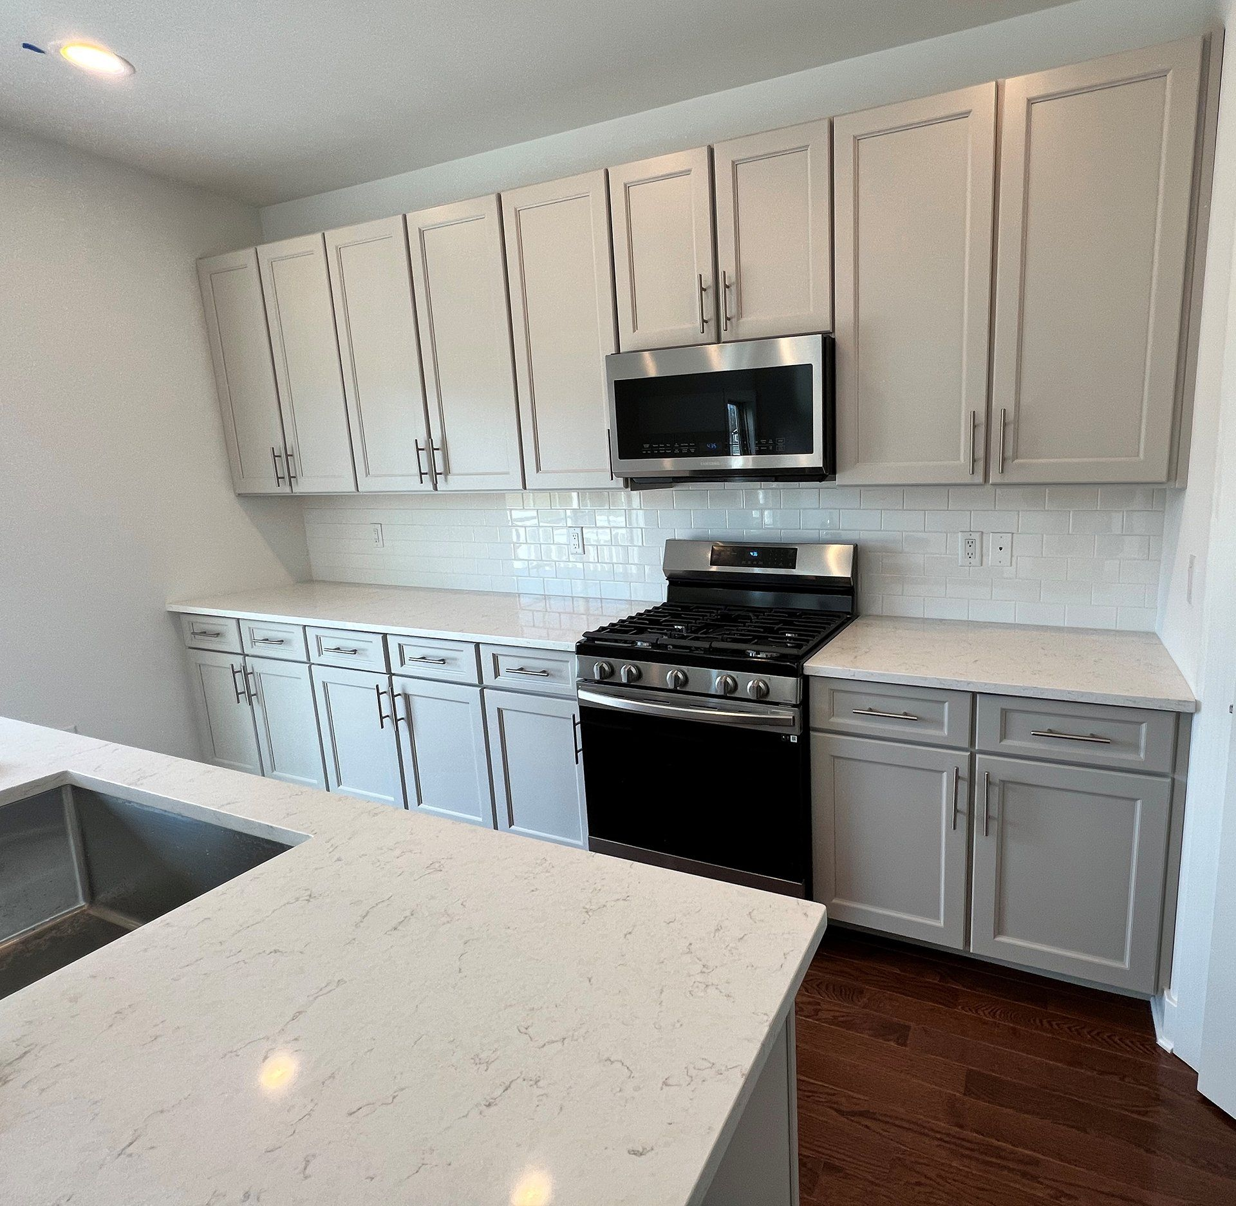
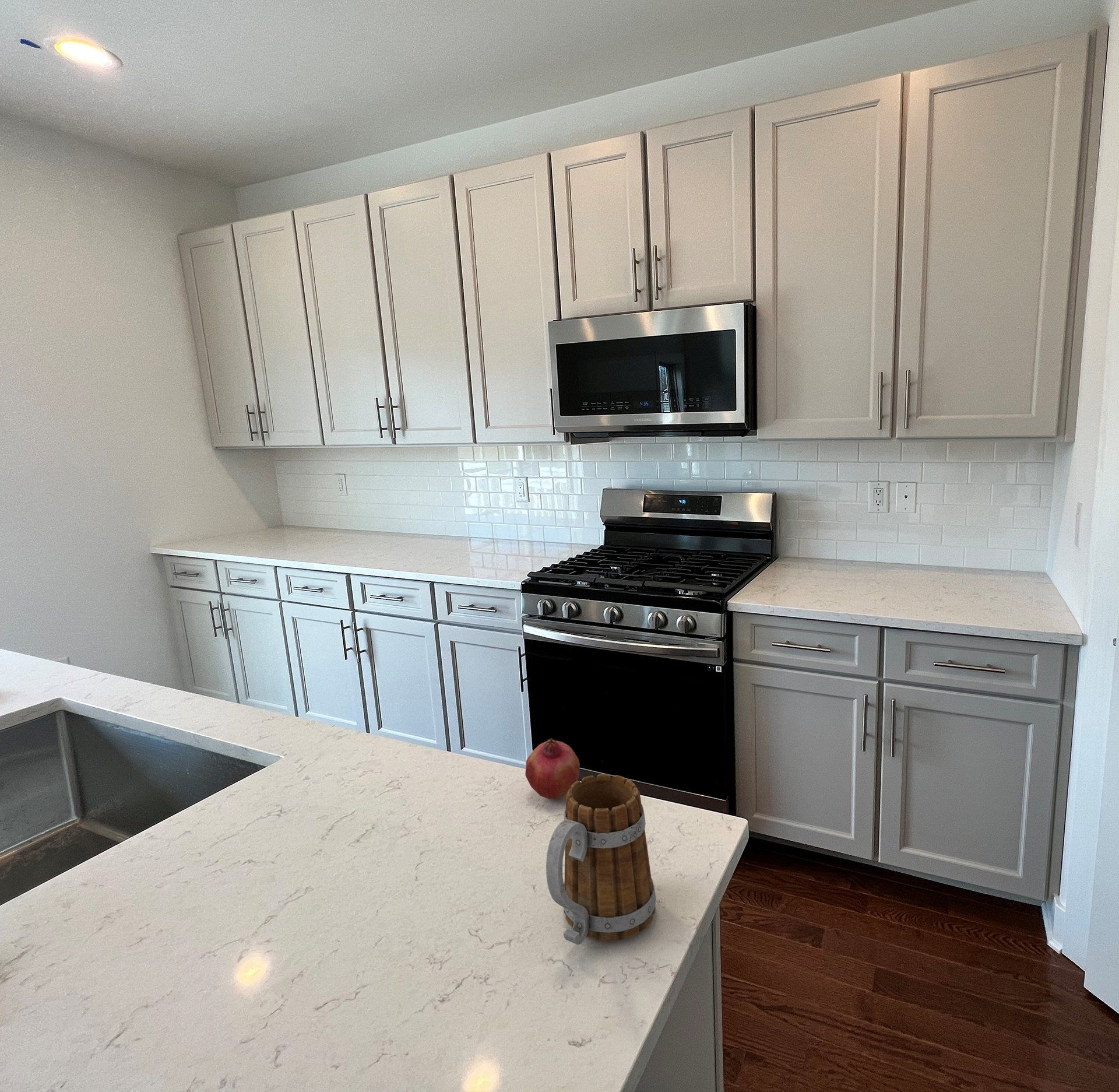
+ mug [546,774,657,945]
+ fruit [525,738,580,800]
